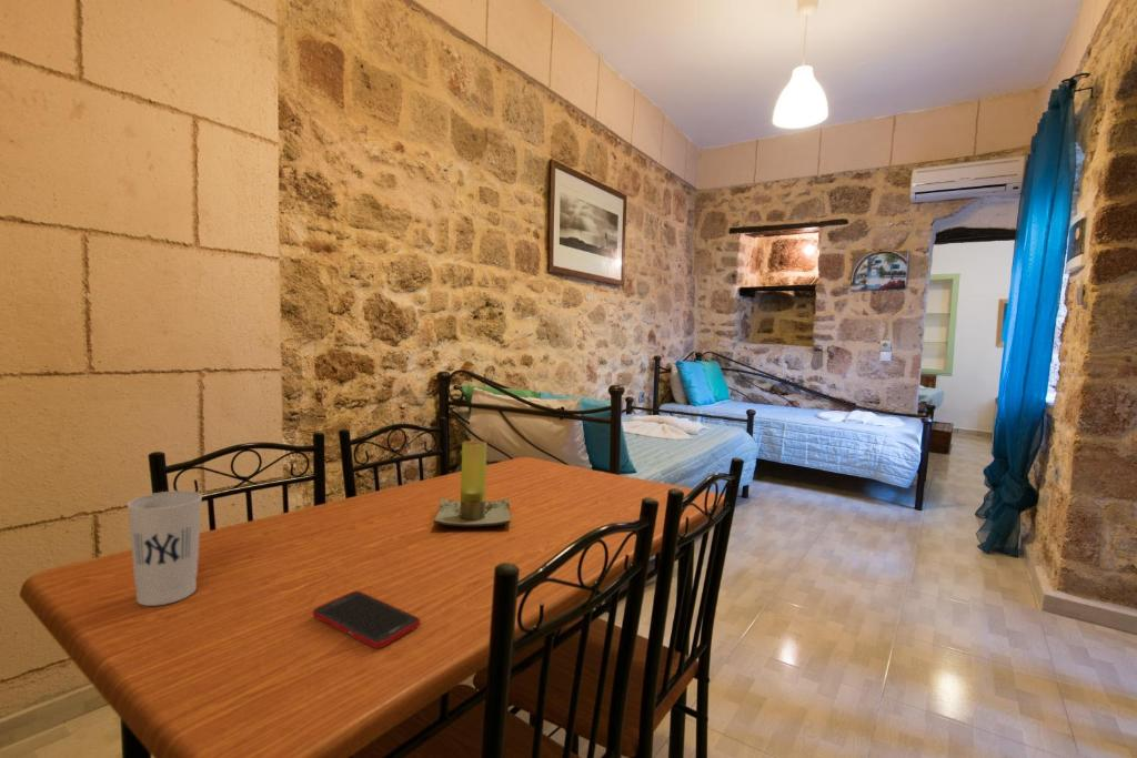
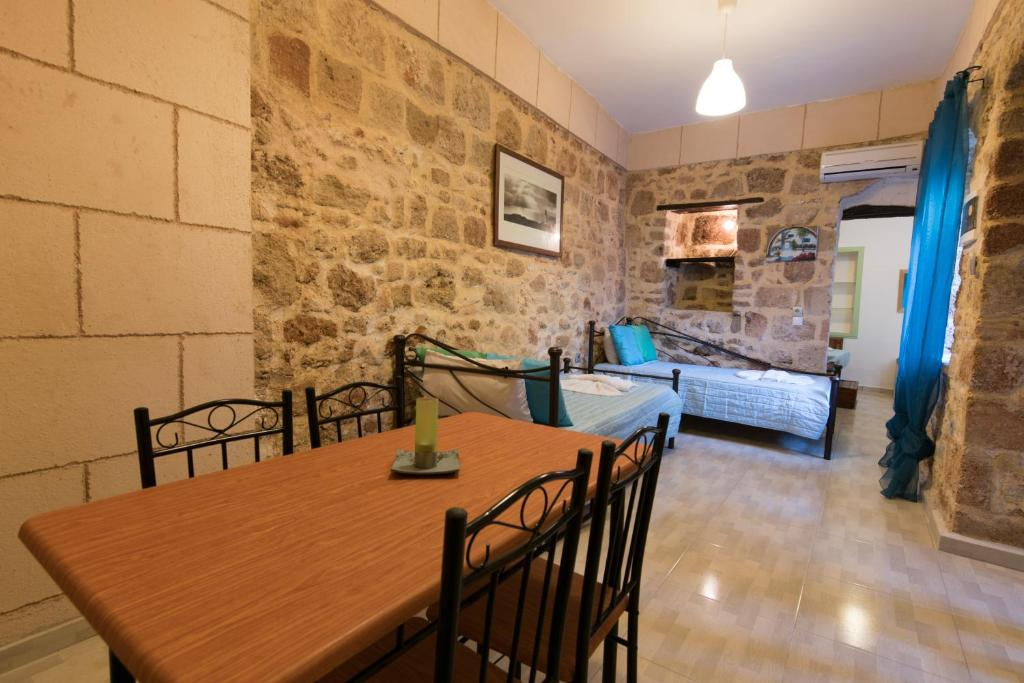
- cup [125,489,203,607]
- cell phone [312,590,421,649]
